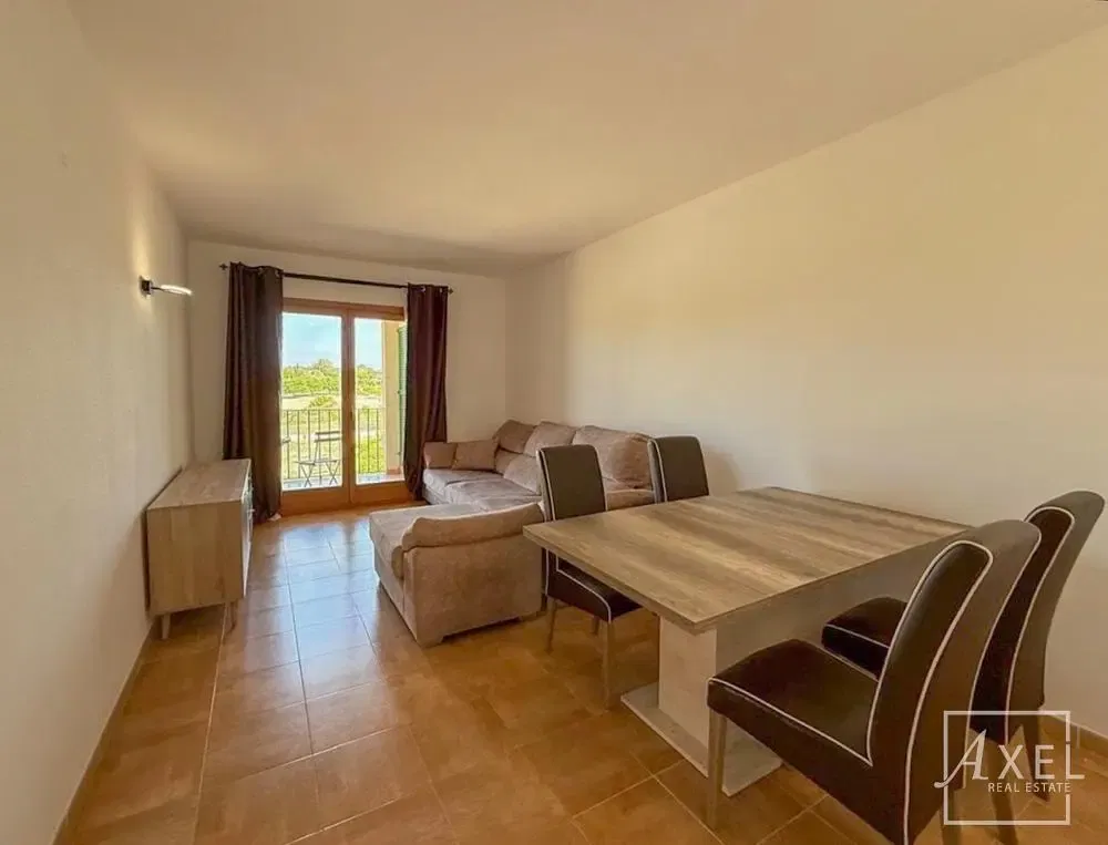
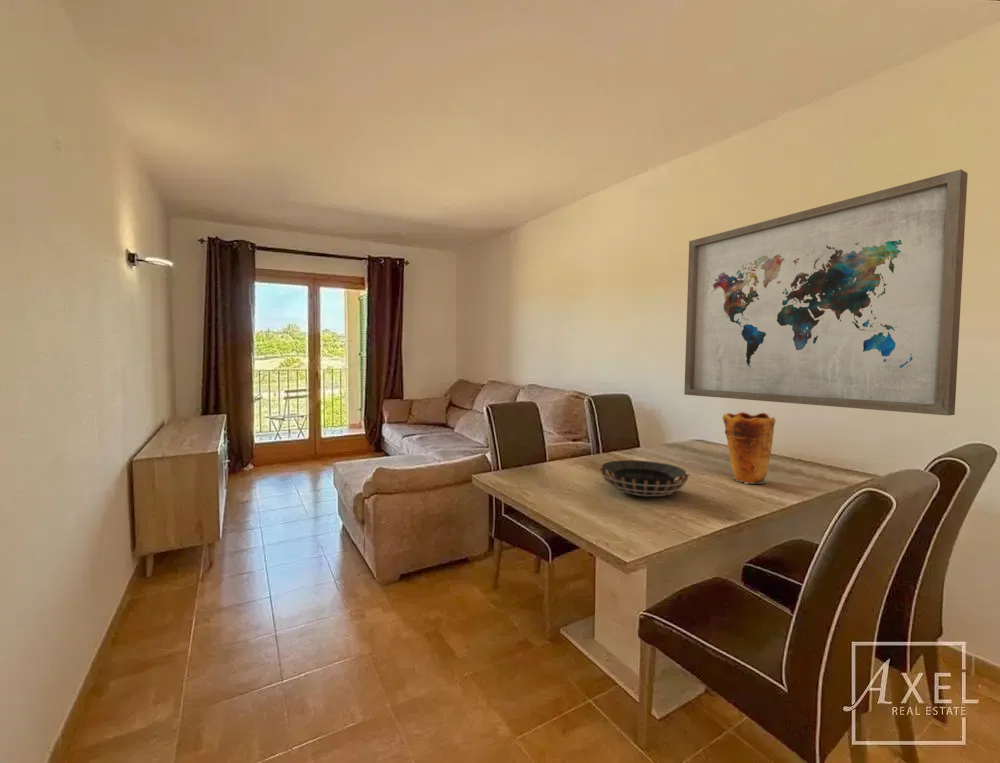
+ decorative bowl [599,459,691,497]
+ wall art [683,169,969,416]
+ vase [722,411,776,485]
